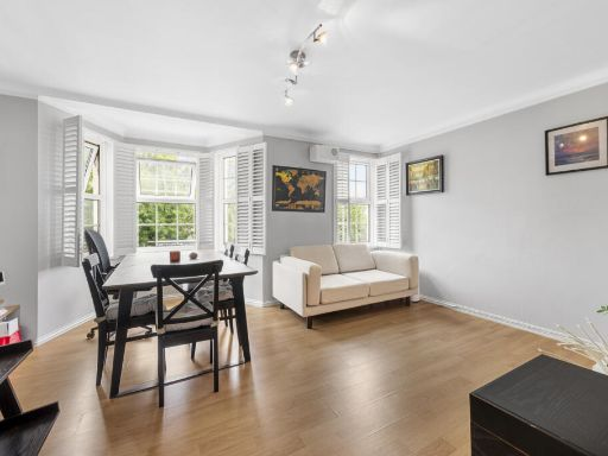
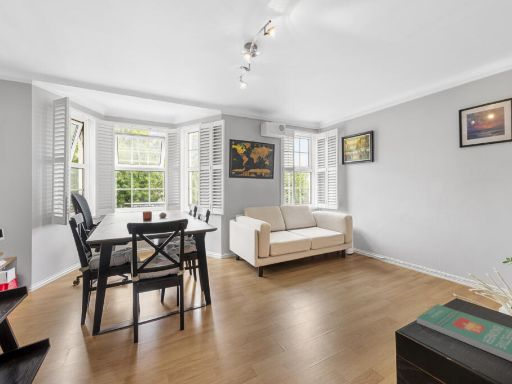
+ book [416,303,512,363]
